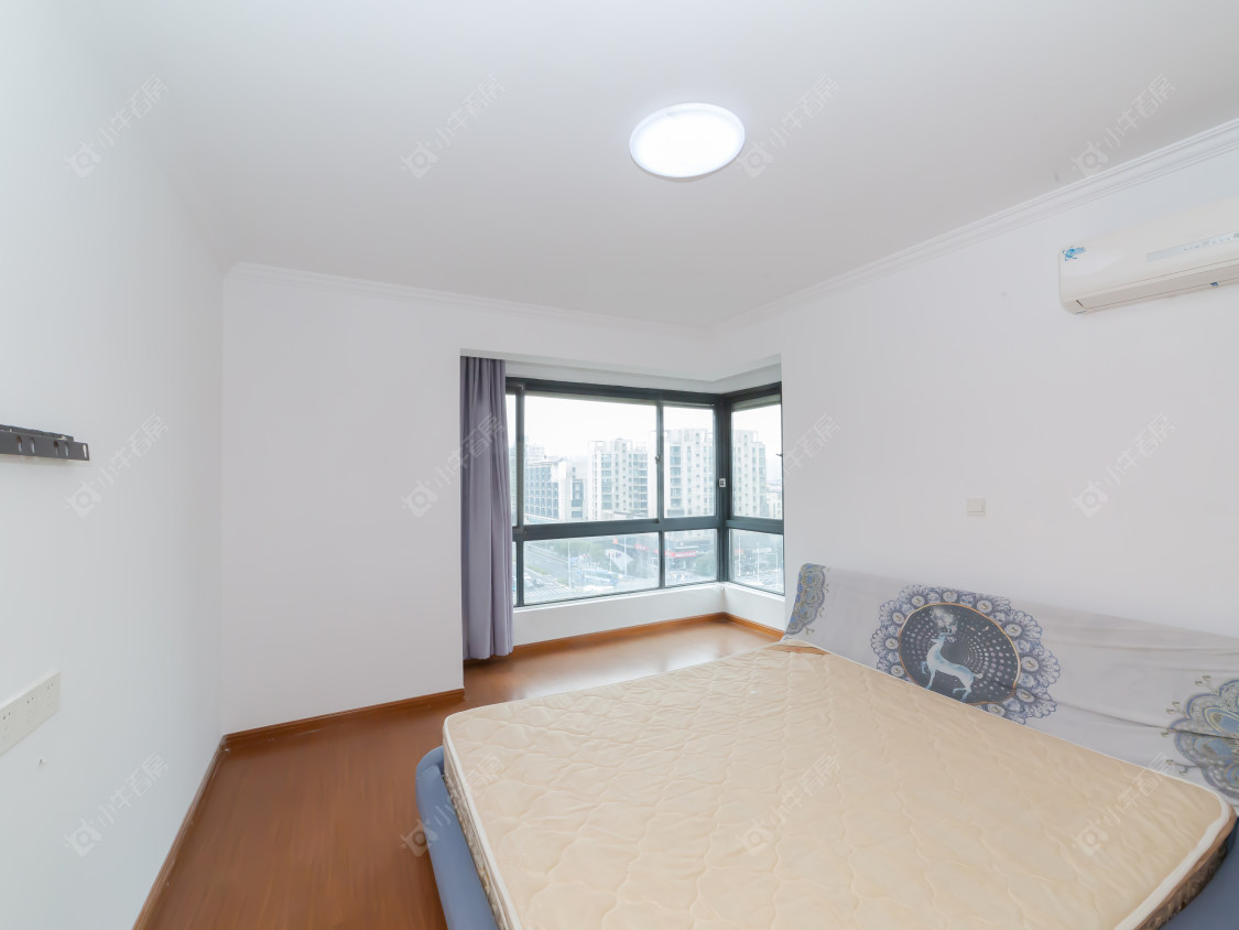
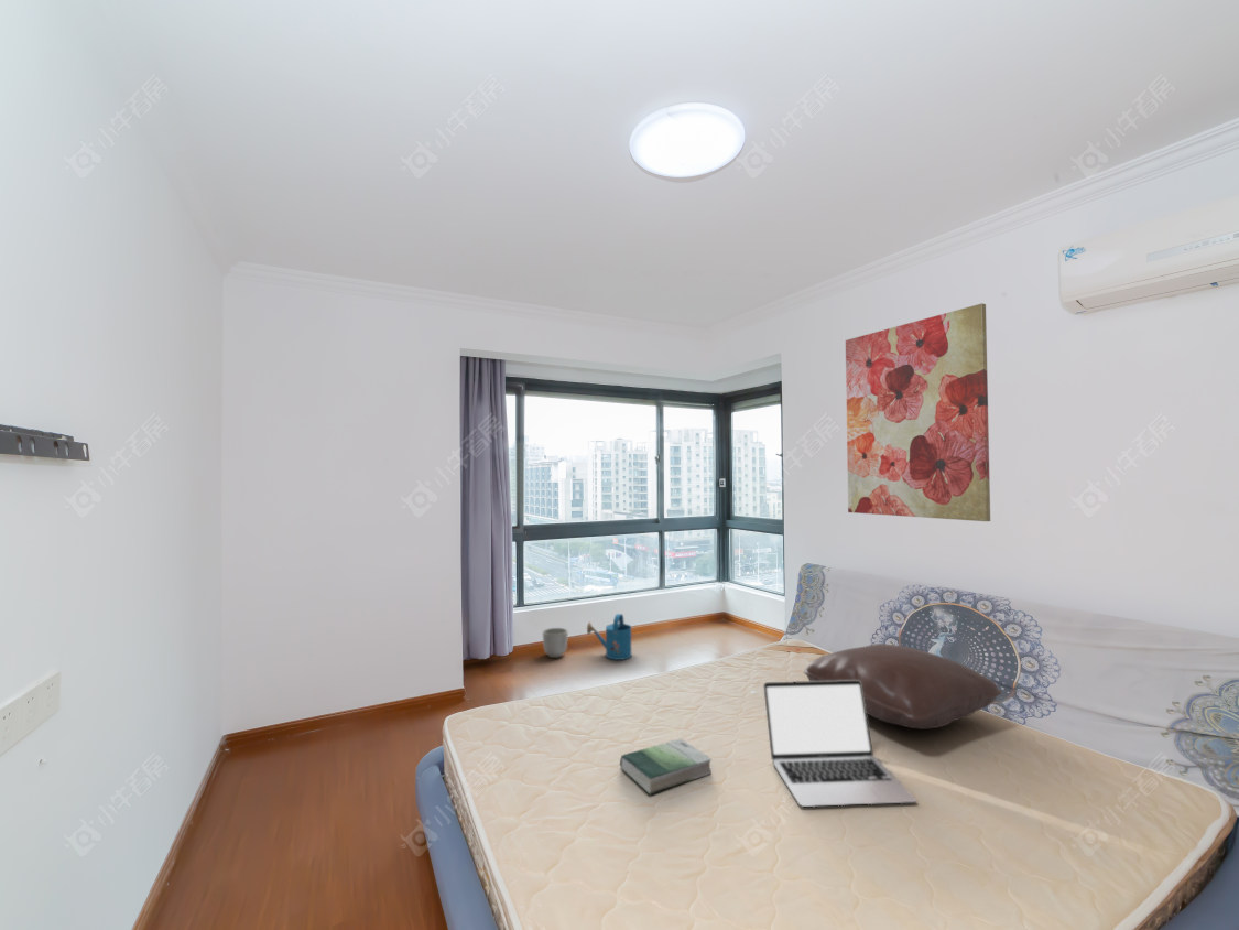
+ planter [542,627,569,659]
+ pillow [803,642,1003,731]
+ watering can [586,613,633,661]
+ book [619,737,713,797]
+ wall art [845,302,991,522]
+ laptop [762,680,917,808]
